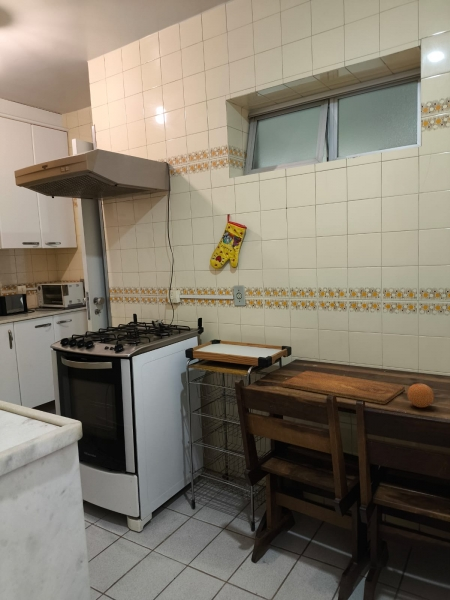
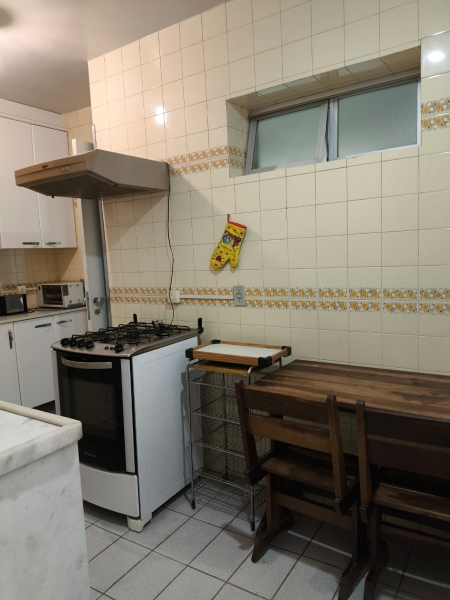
- fruit [407,383,435,408]
- cutting board [281,370,406,405]
